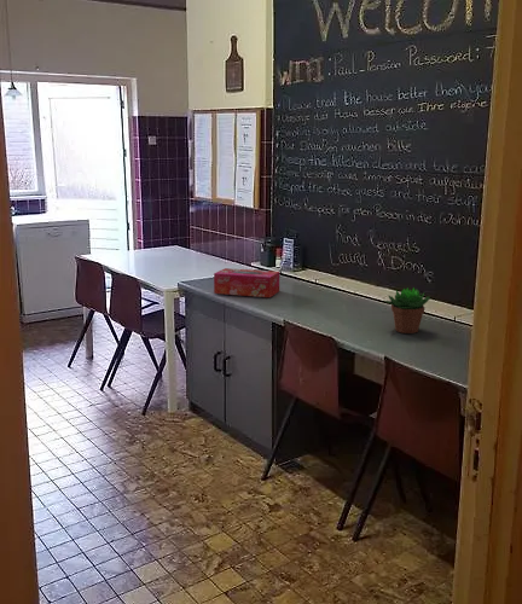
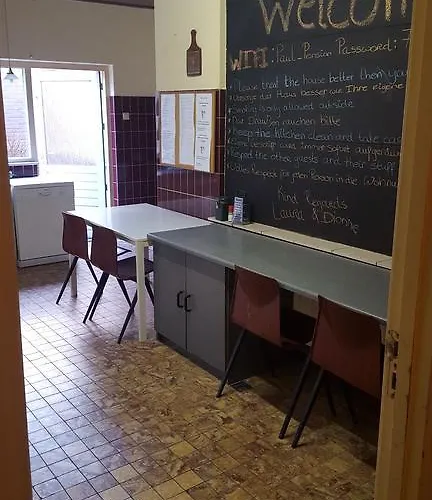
- succulent plant [382,286,431,335]
- tissue box [213,267,280,298]
